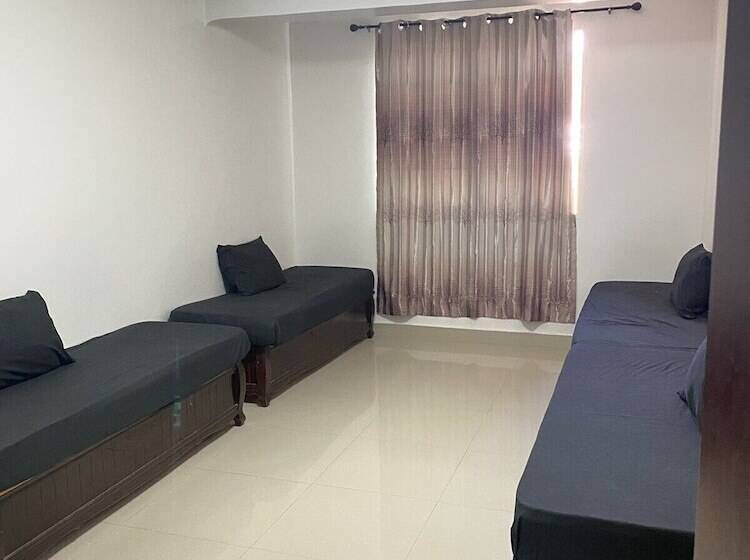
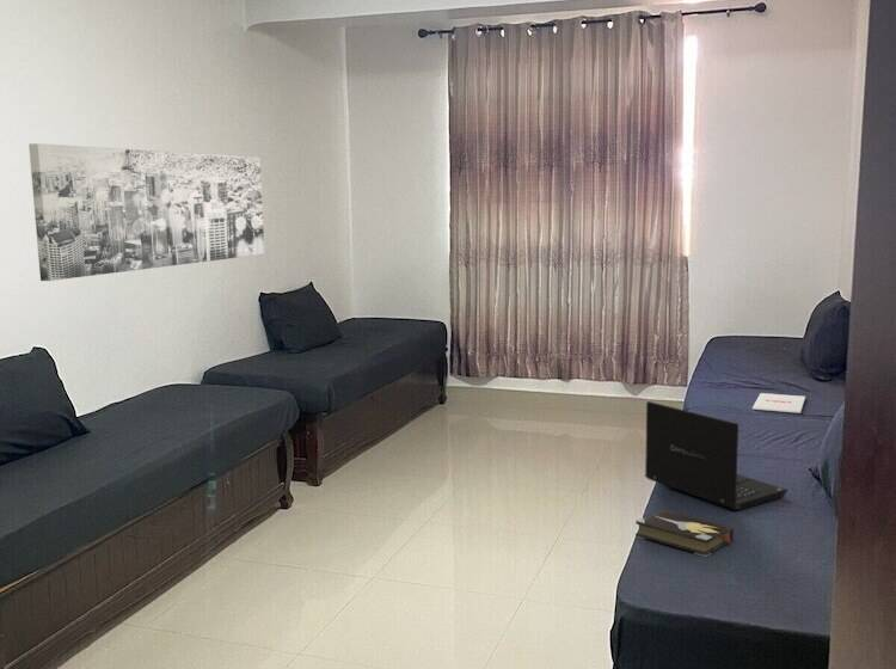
+ magazine [751,392,806,415]
+ hardback book [634,509,735,558]
+ laptop [644,400,788,511]
+ wall art [27,142,265,282]
